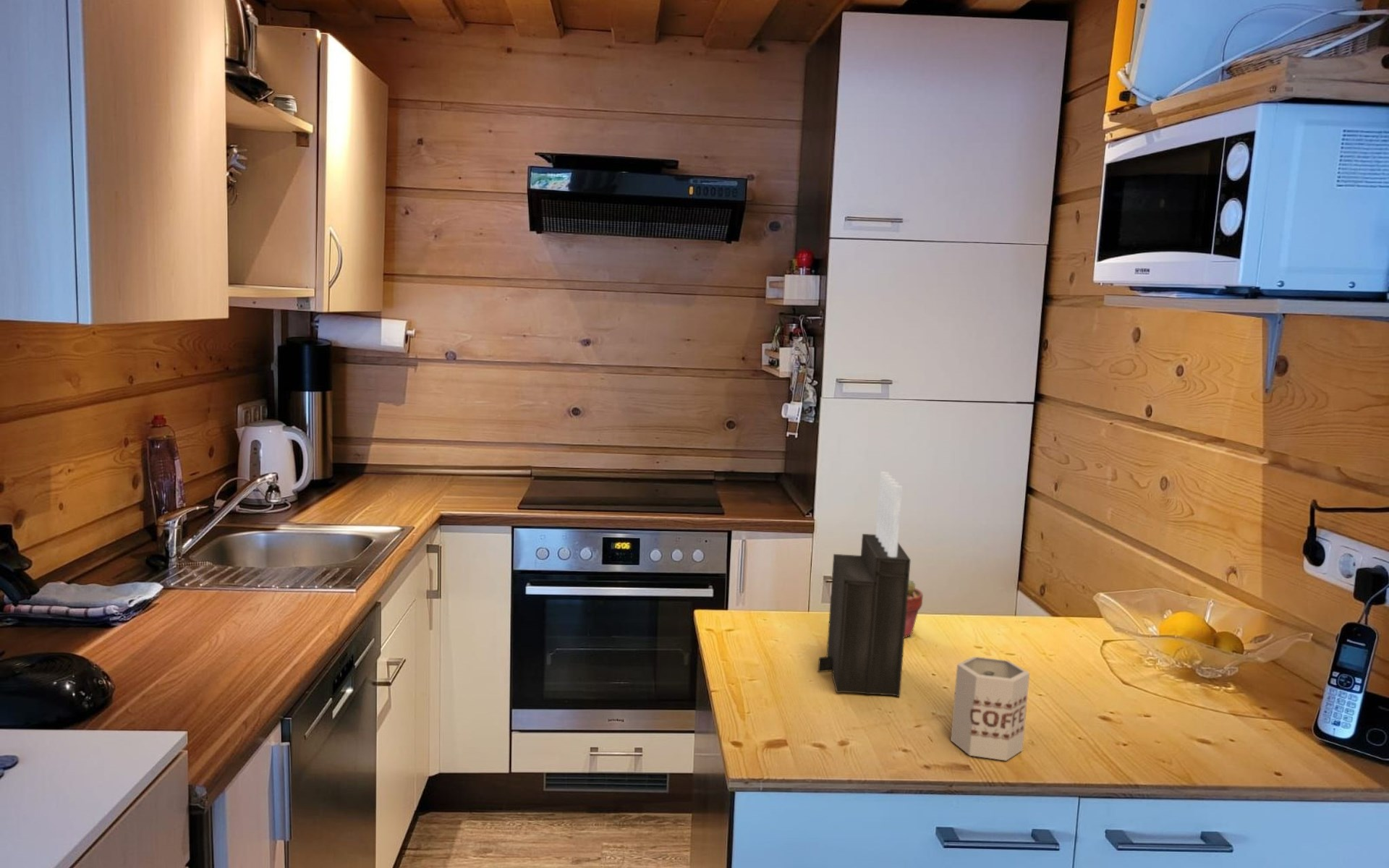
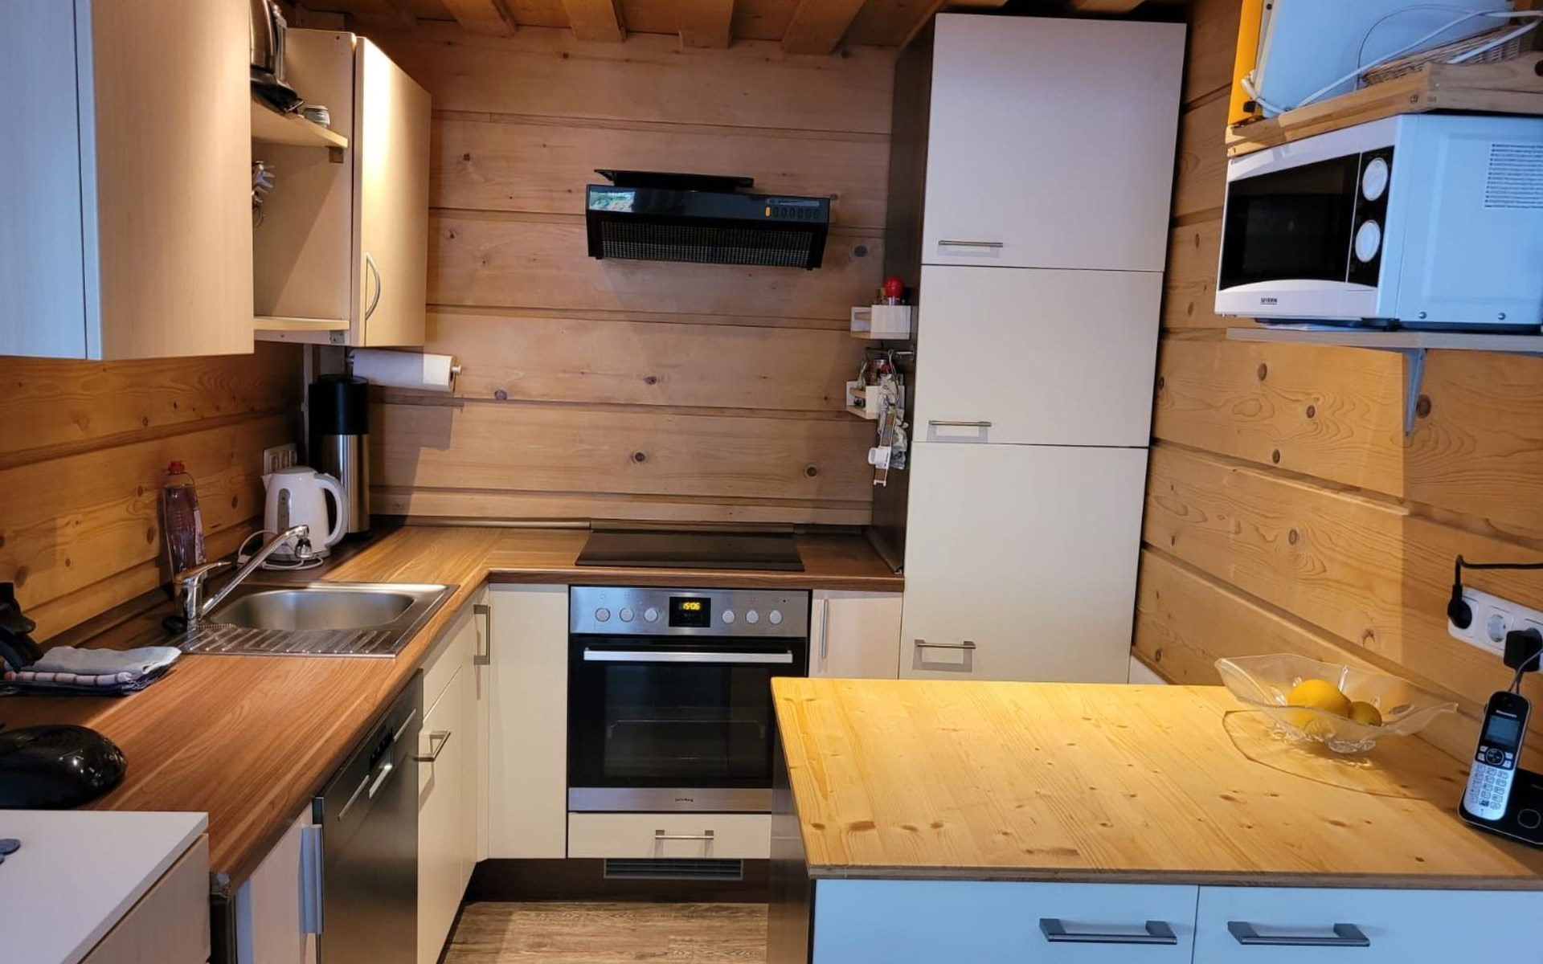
- mug [950,656,1030,762]
- potted succulent [904,579,923,638]
- knife block [817,471,912,697]
